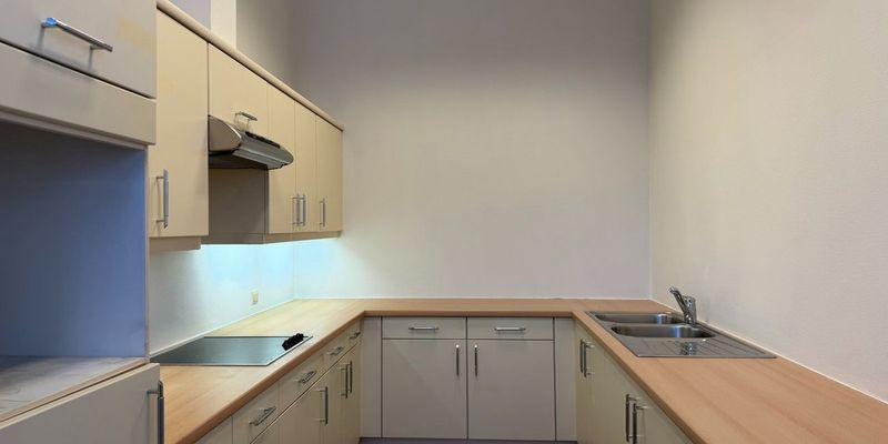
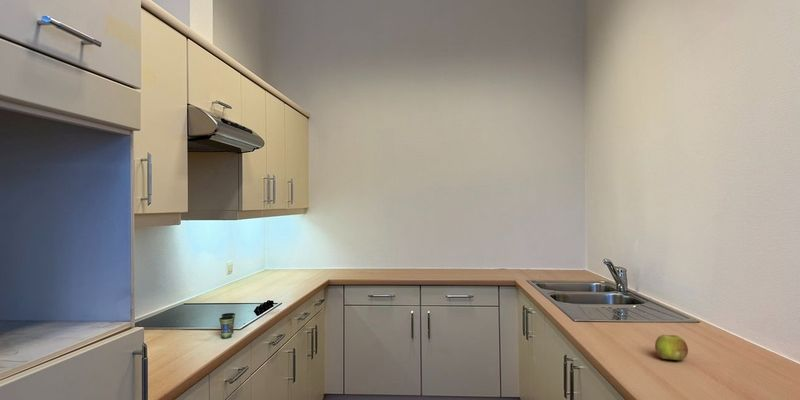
+ fruit [654,334,689,361]
+ cup [218,312,236,339]
